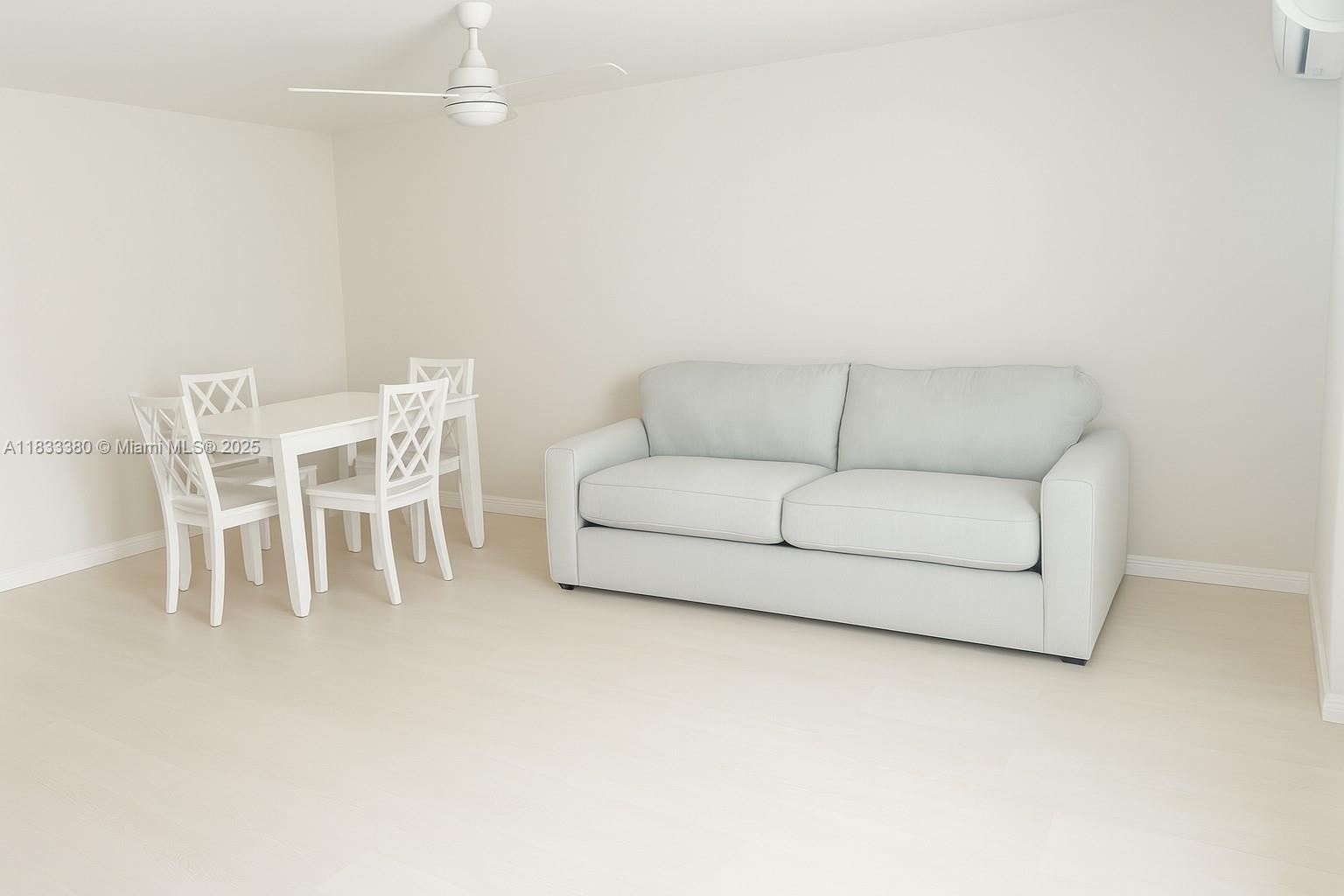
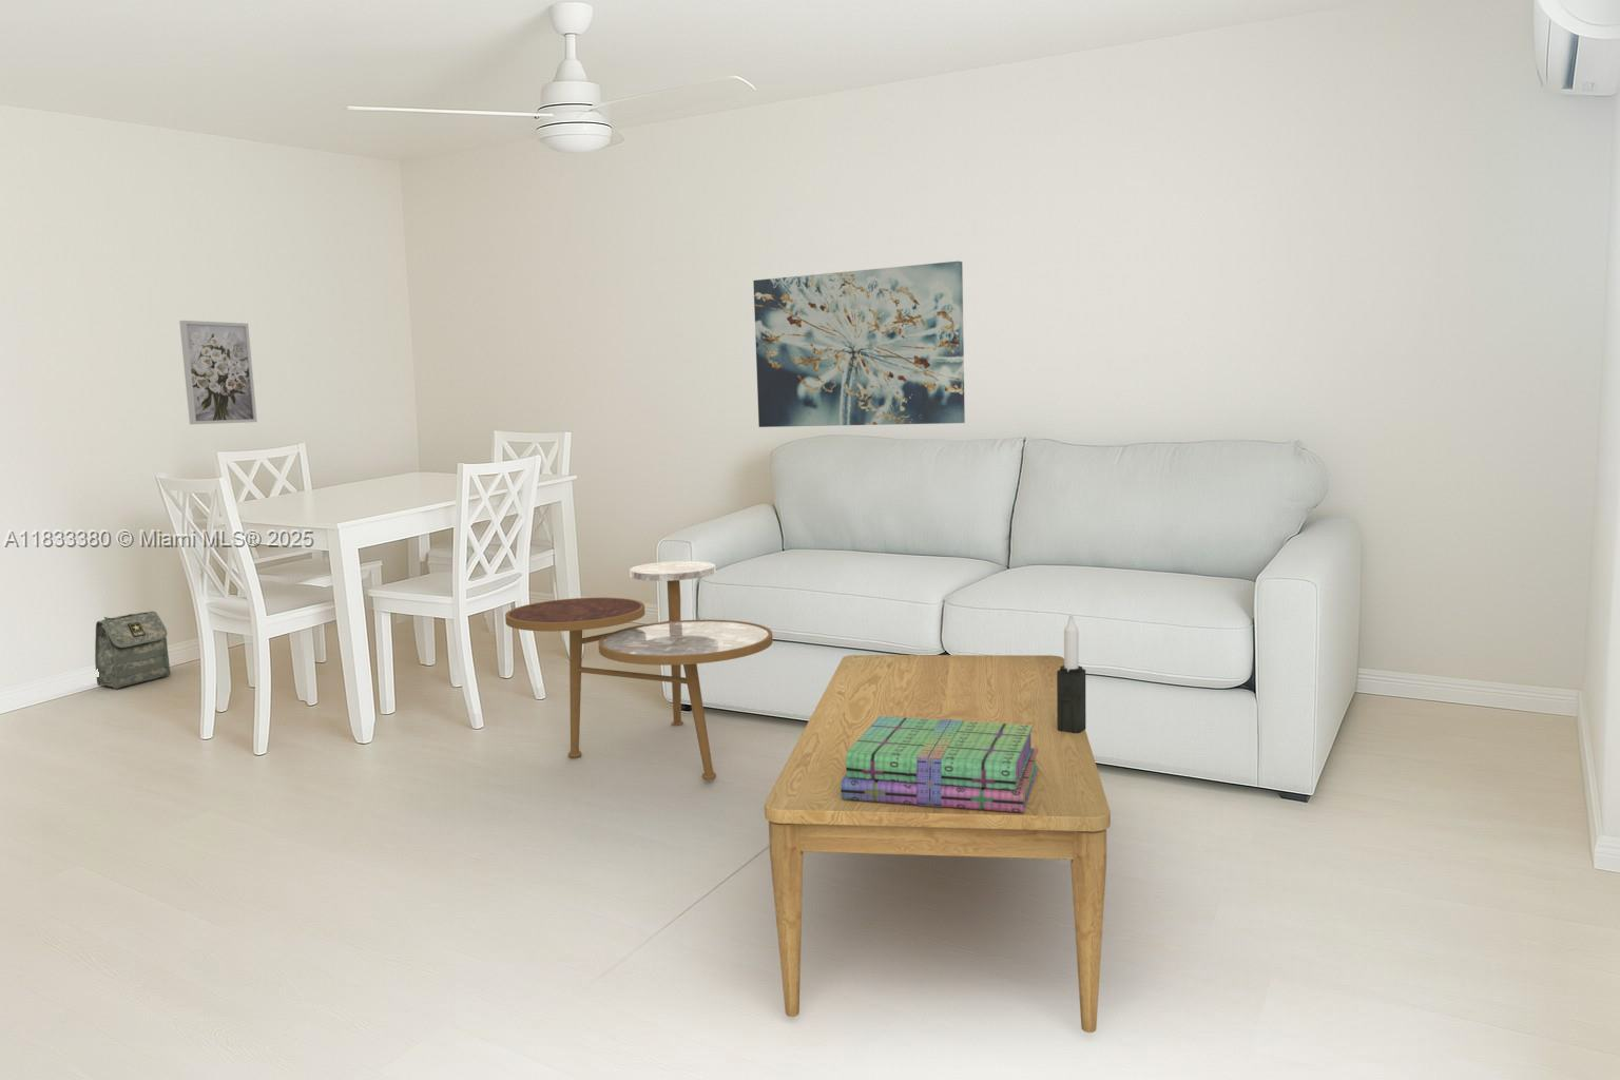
+ bag [94,611,172,689]
+ candle [1057,612,1087,733]
+ side table [504,560,774,781]
+ stack of books [840,716,1038,814]
+ wall art [752,260,967,428]
+ wall art [178,319,258,425]
+ coffee table [764,653,1111,1034]
